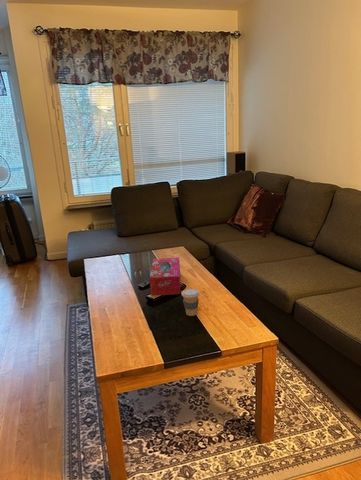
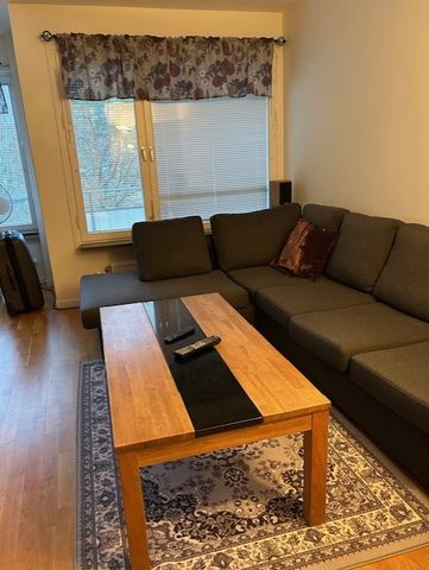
- coffee cup [181,288,200,317]
- tissue box [149,256,181,296]
